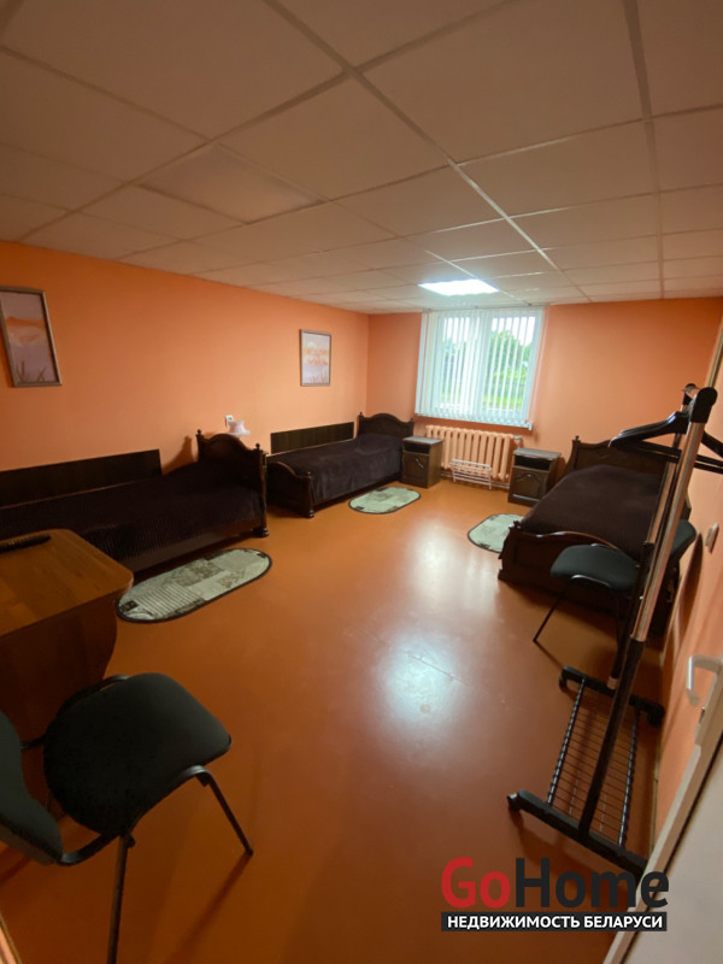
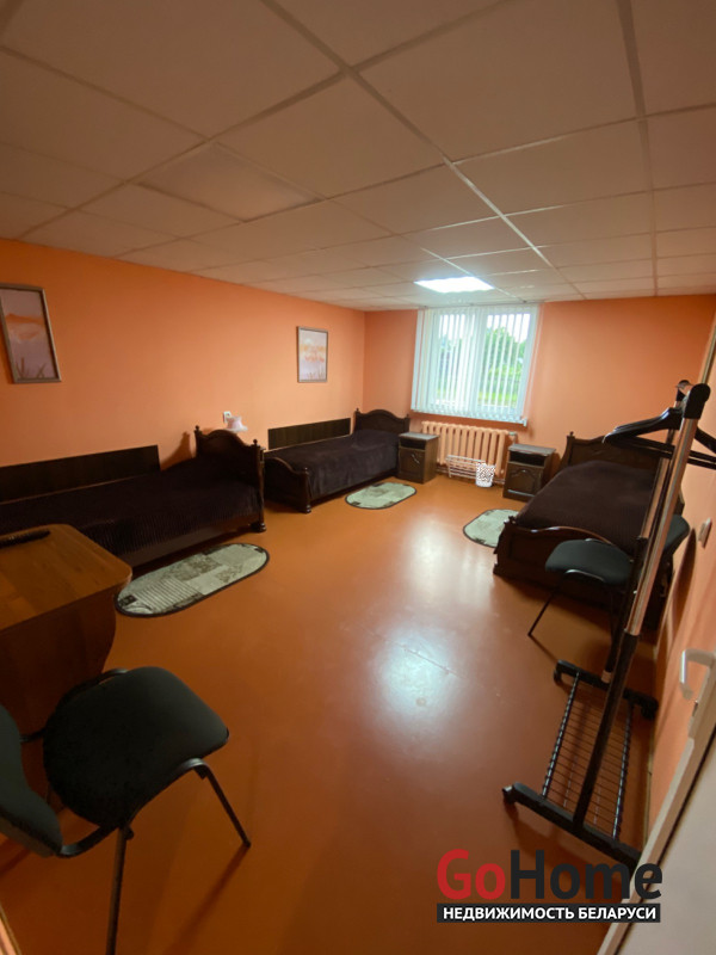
+ wastebasket [475,462,496,488]
